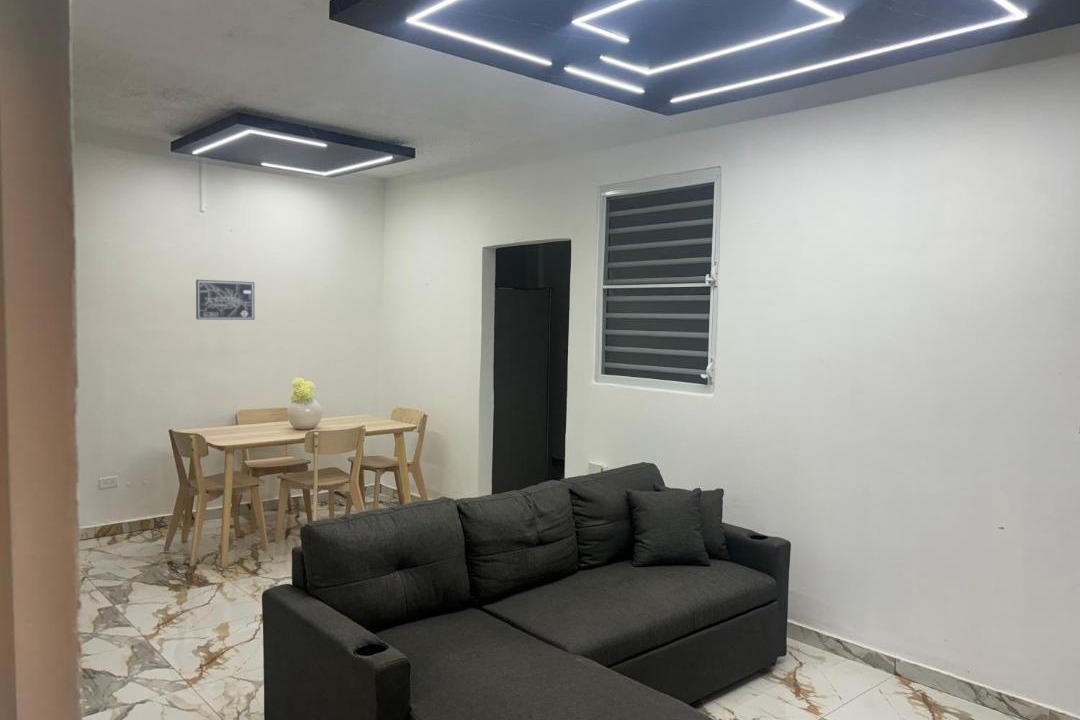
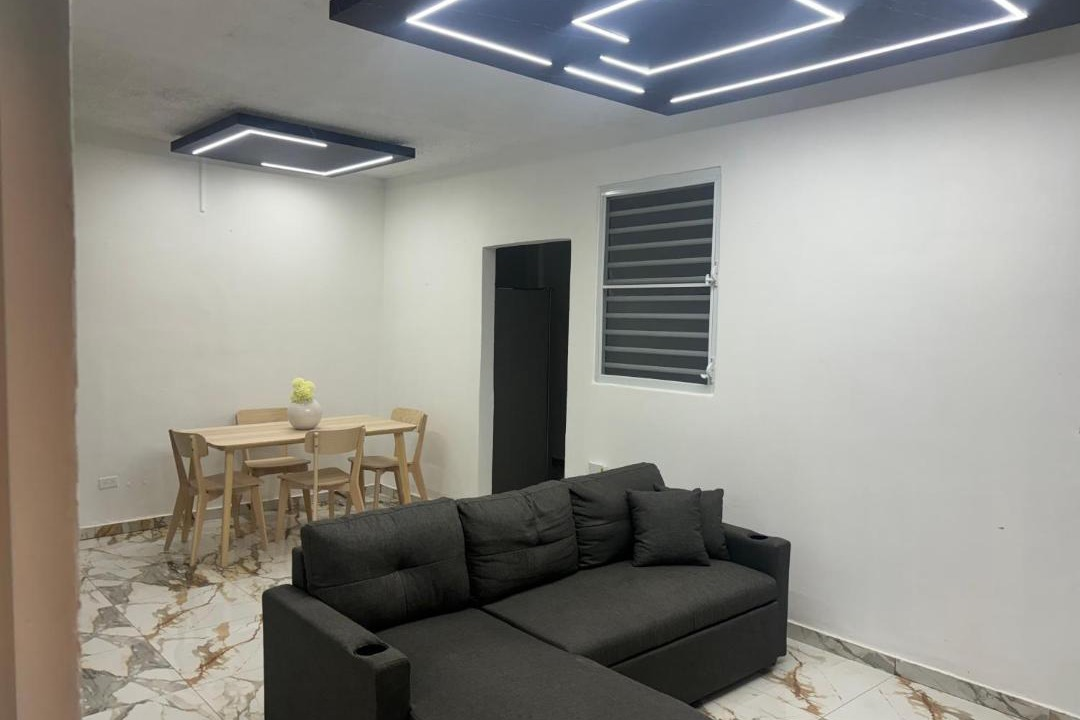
- wall art [195,279,255,321]
